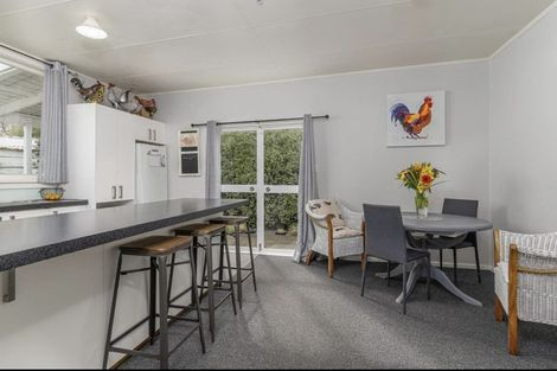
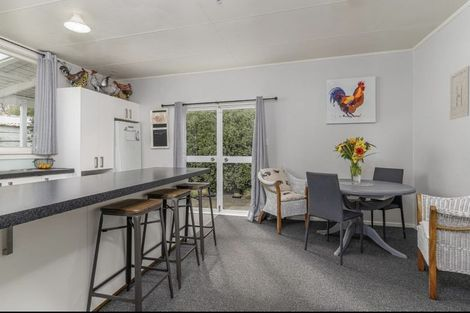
+ wall art [449,65,470,121]
